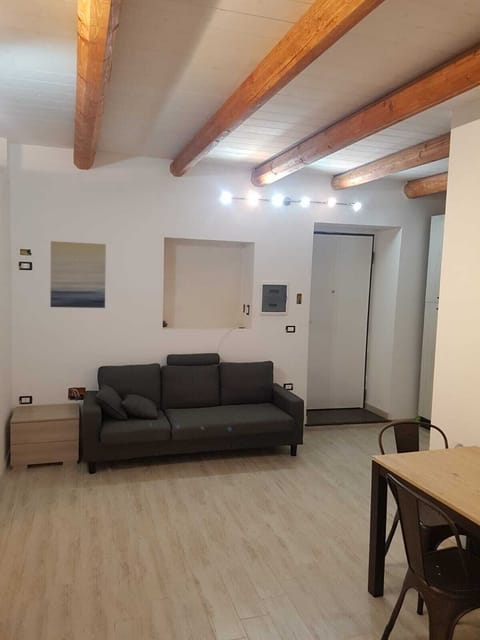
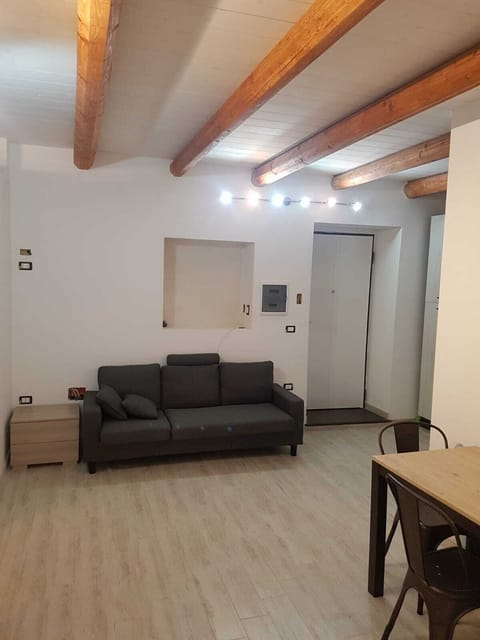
- wall art [49,240,107,309]
